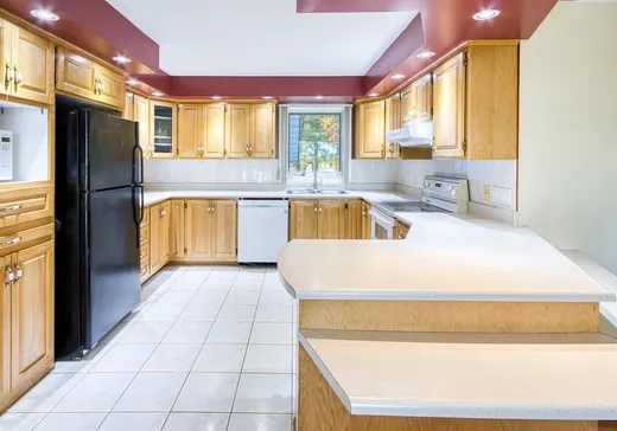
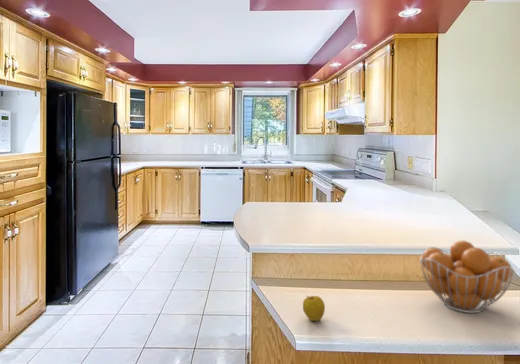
+ apple [302,295,326,322]
+ fruit basket [418,240,516,314]
